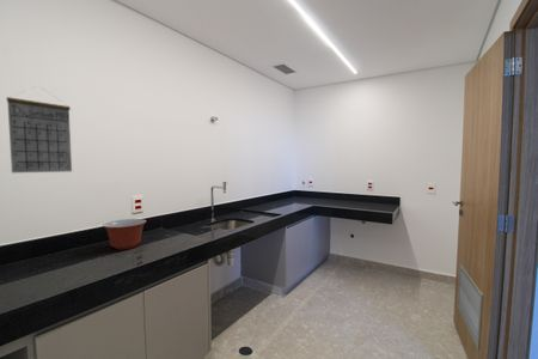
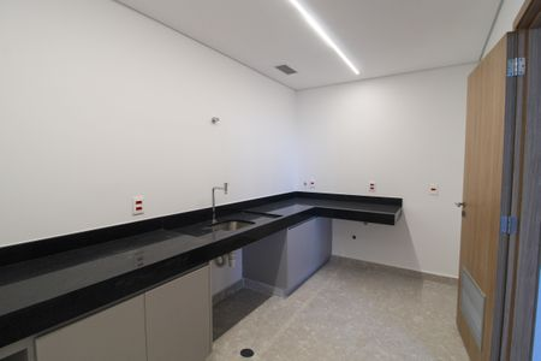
- calendar [6,86,73,174]
- mixing bowl [102,218,147,251]
